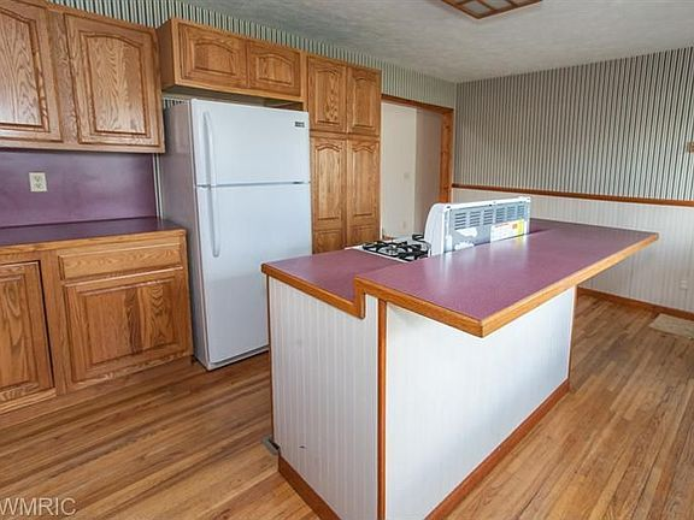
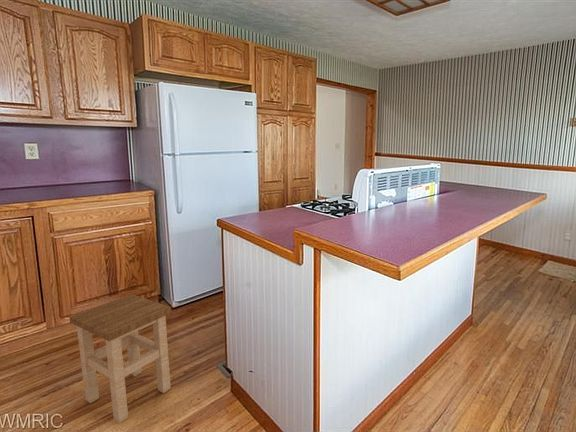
+ stool [68,293,172,424]
